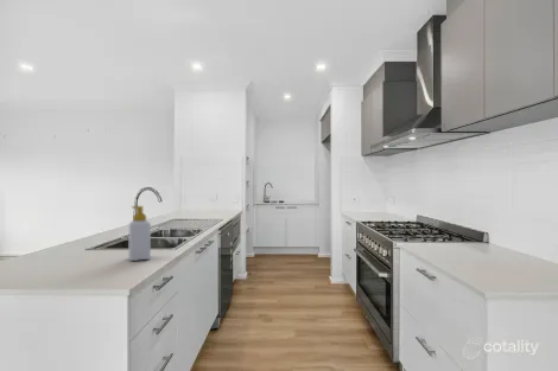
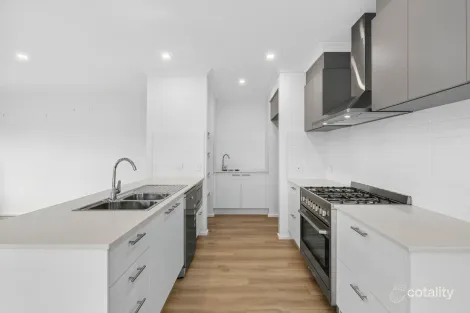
- soap bottle [127,205,152,262]
